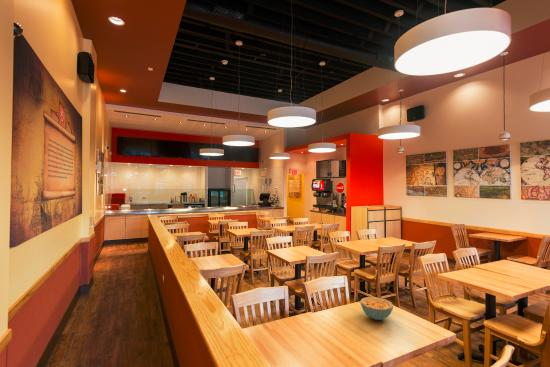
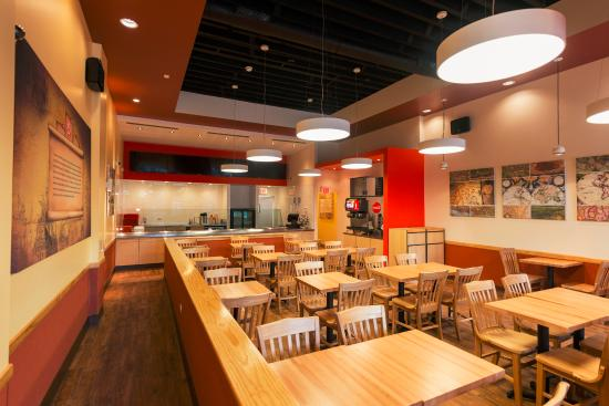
- cereal bowl [359,296,394,321]
